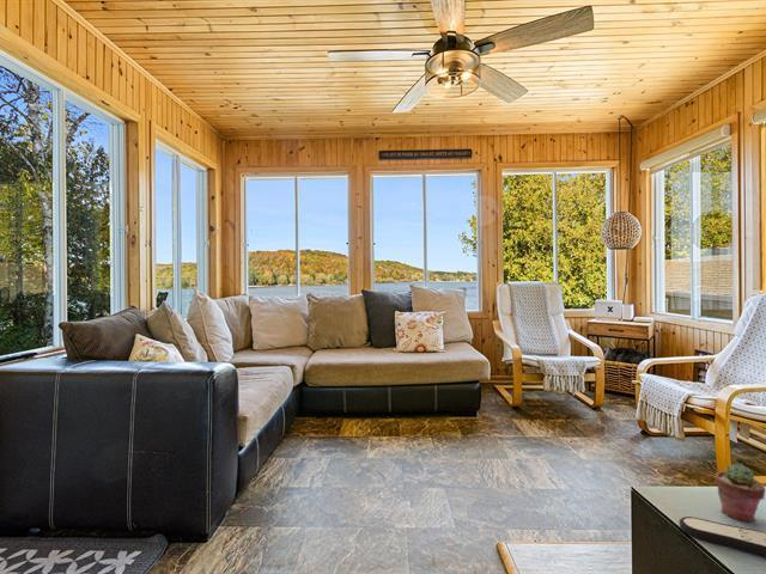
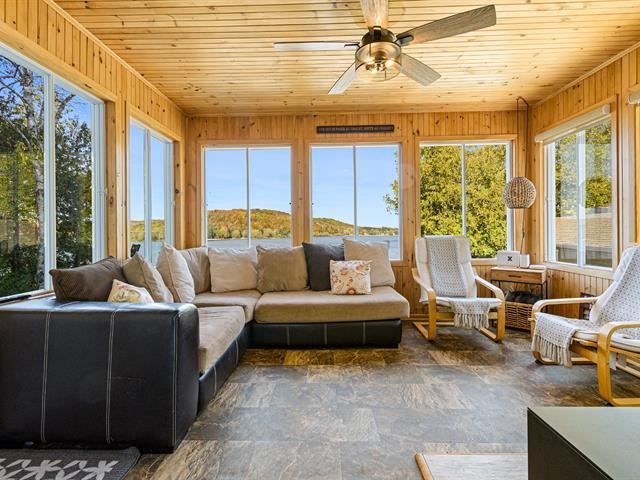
- potted succulent [713,463,766,523]
- remote control [679,515,766,557]
